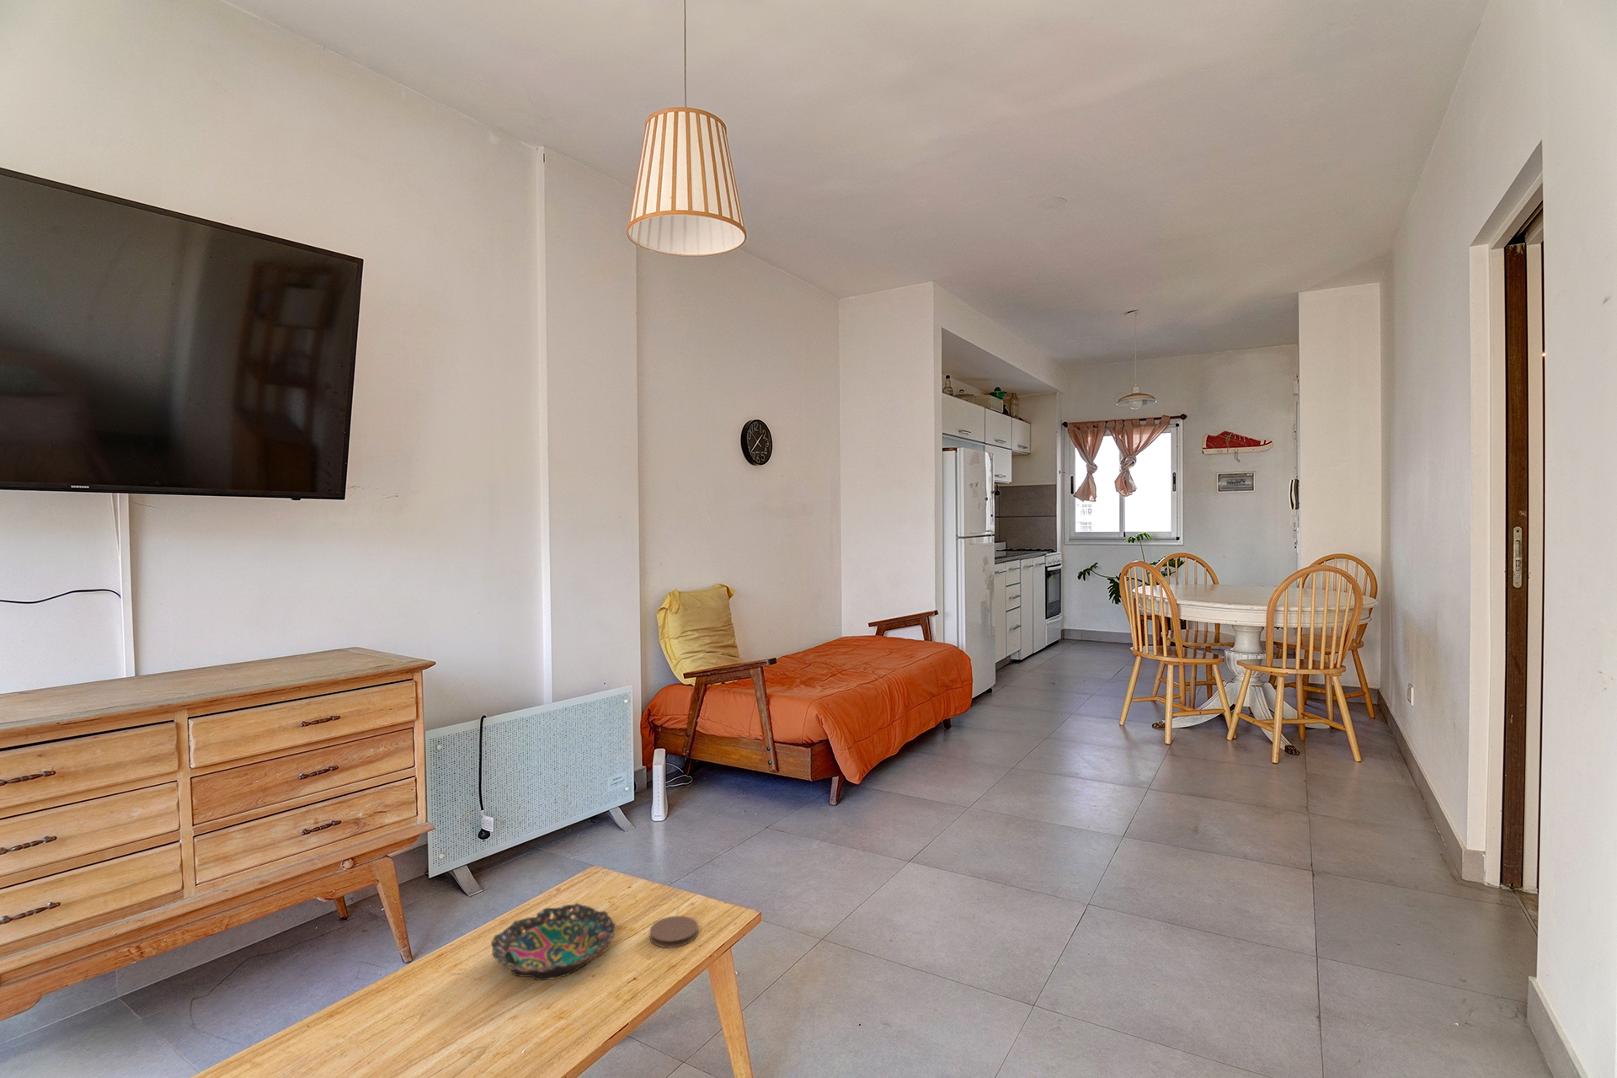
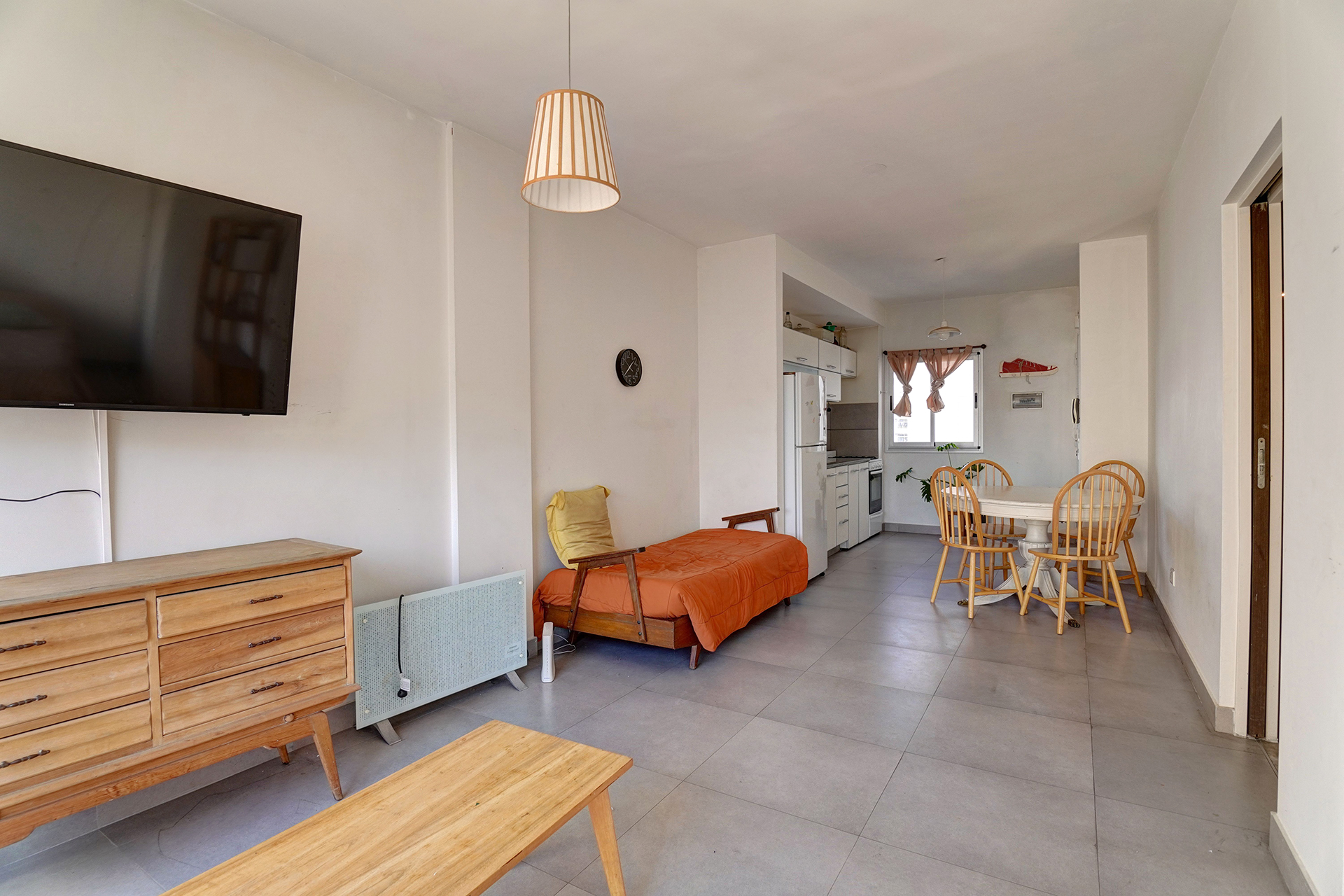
- bowl [490,902,616,982]
- coaster [648,916,699,948]
